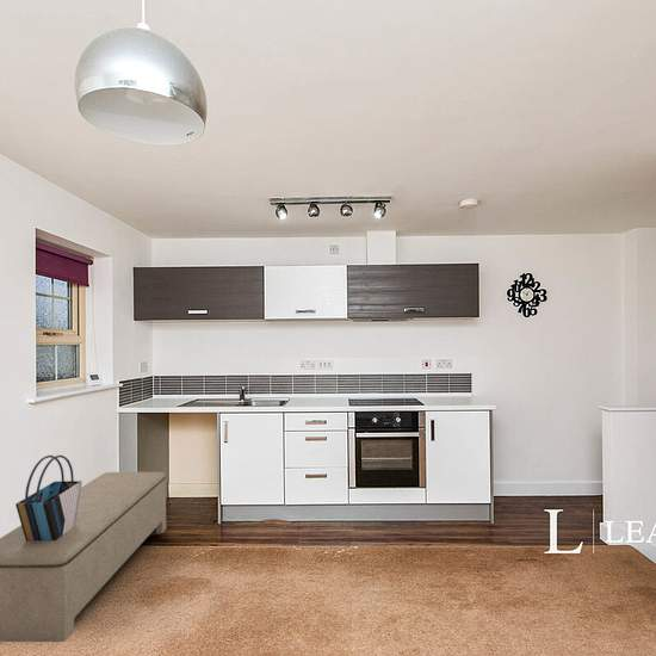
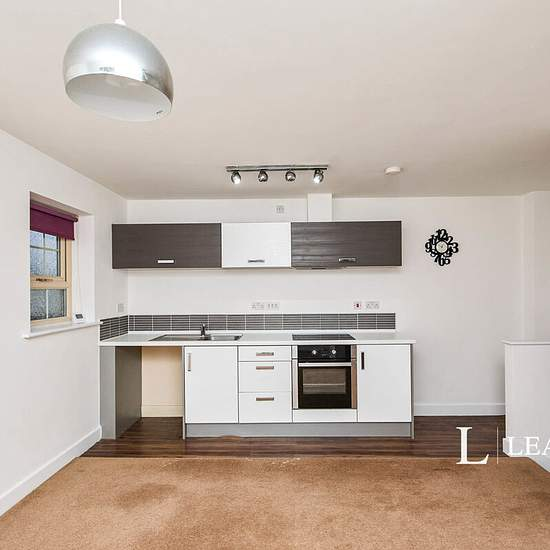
- bench [0,471,167,643]
- tote bag [14,454,83,540]
